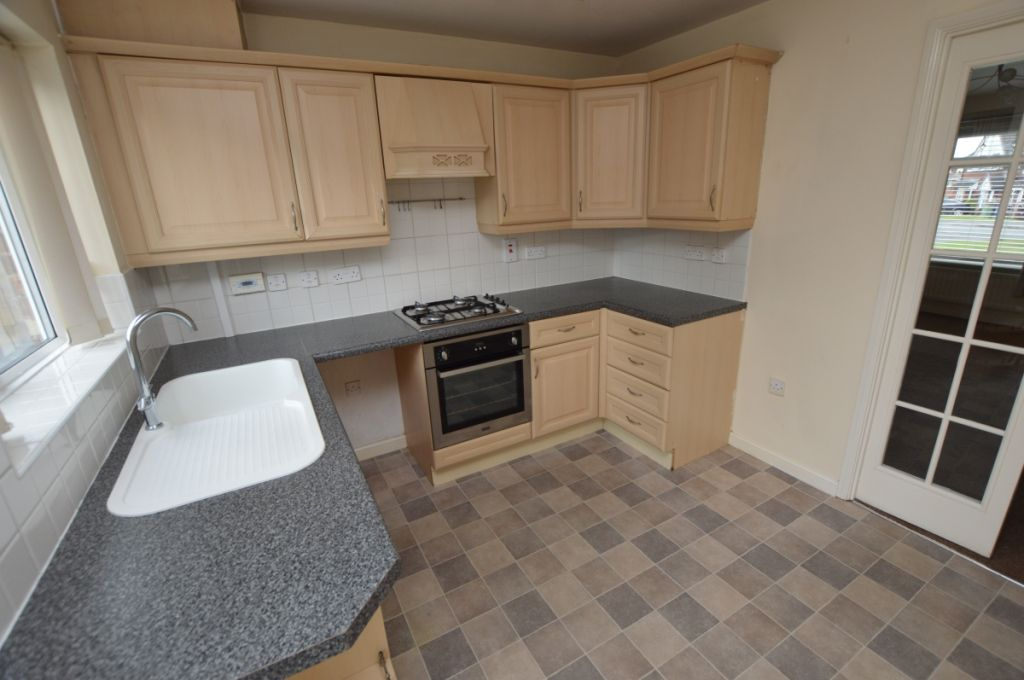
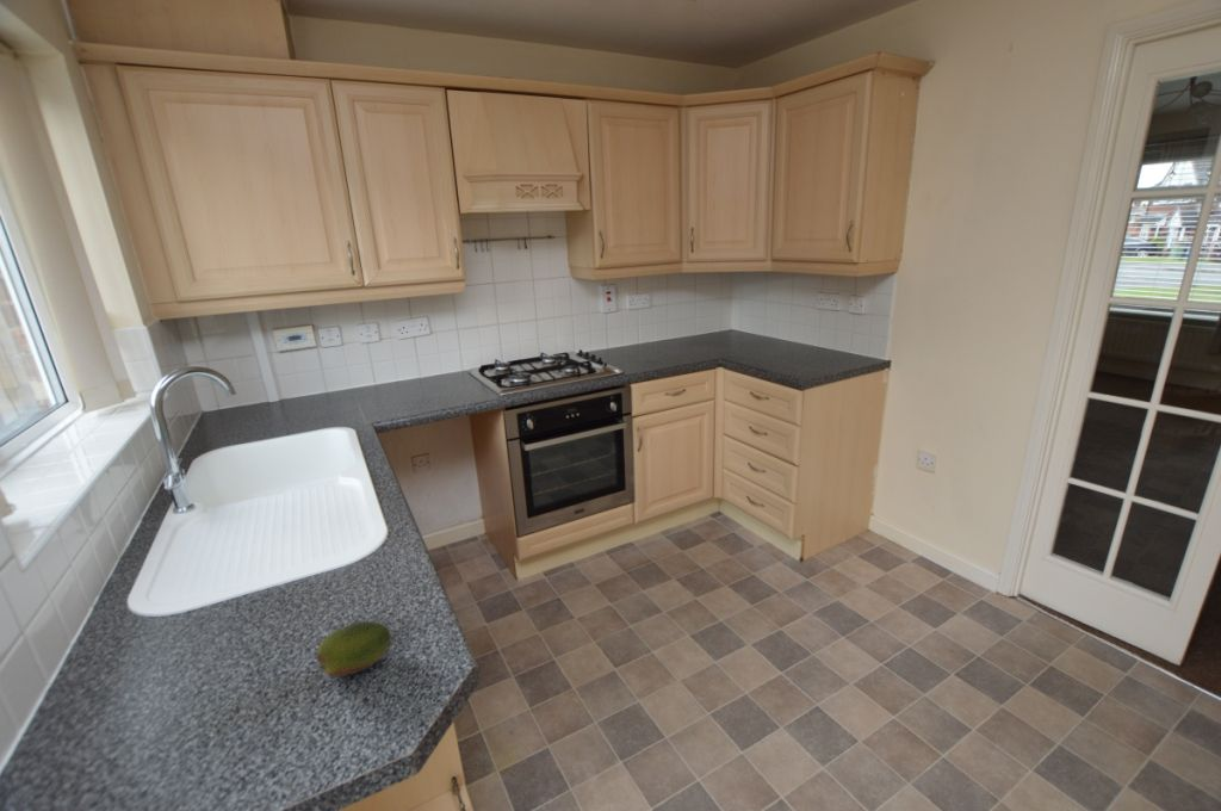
+ fruit [316,620,392,679]
